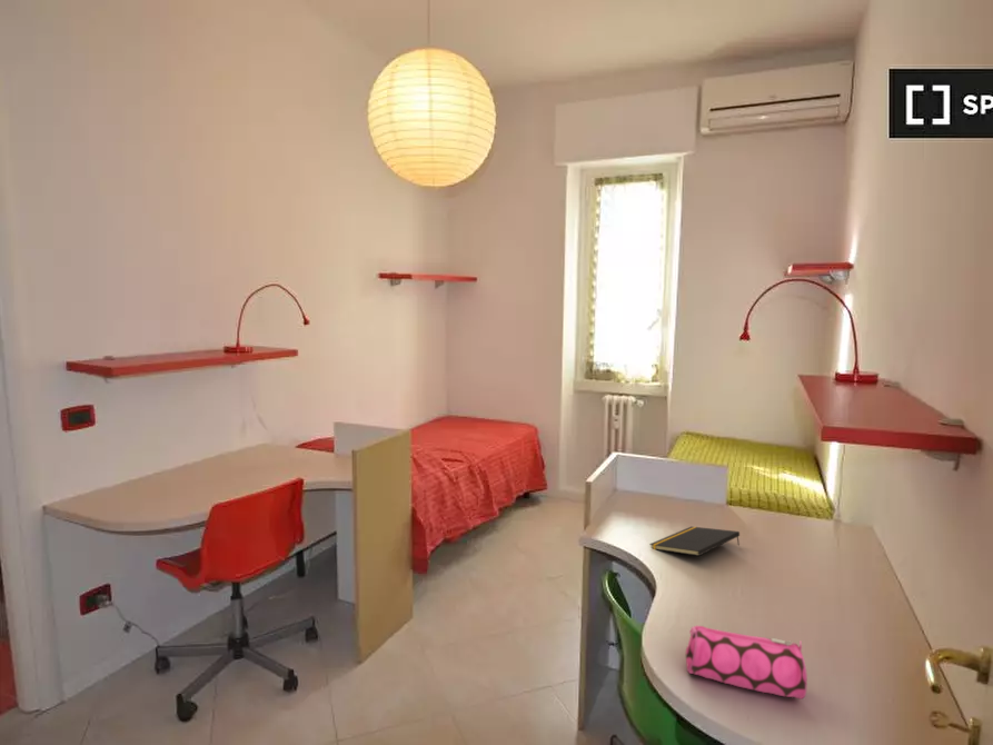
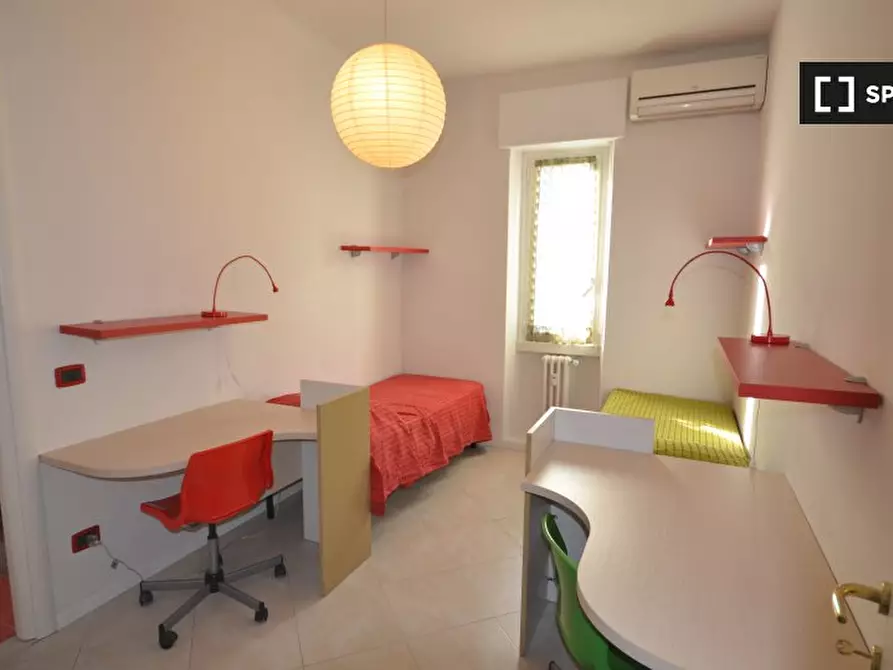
- pencil case [685,625,808,701]
- notepad [648,526,741,557]
